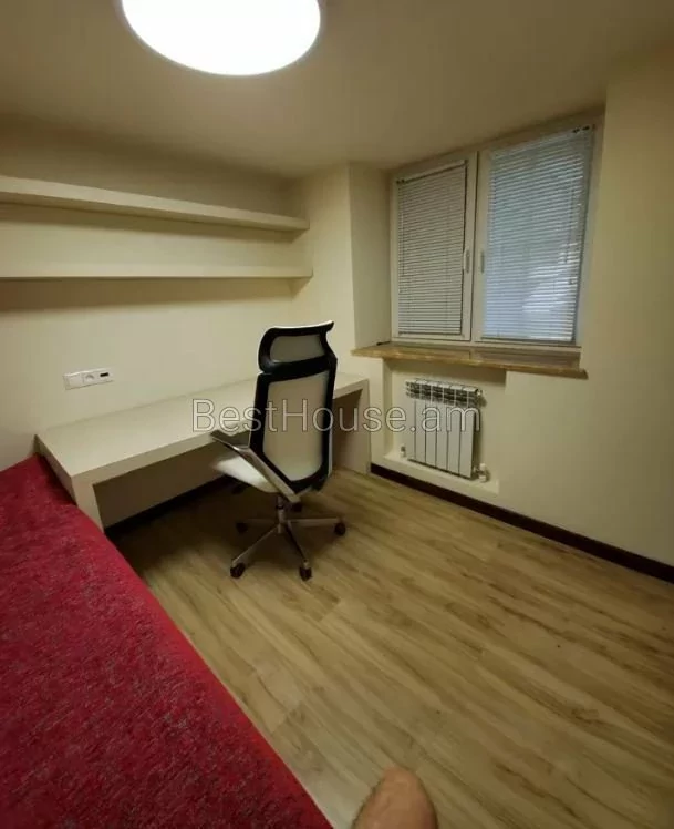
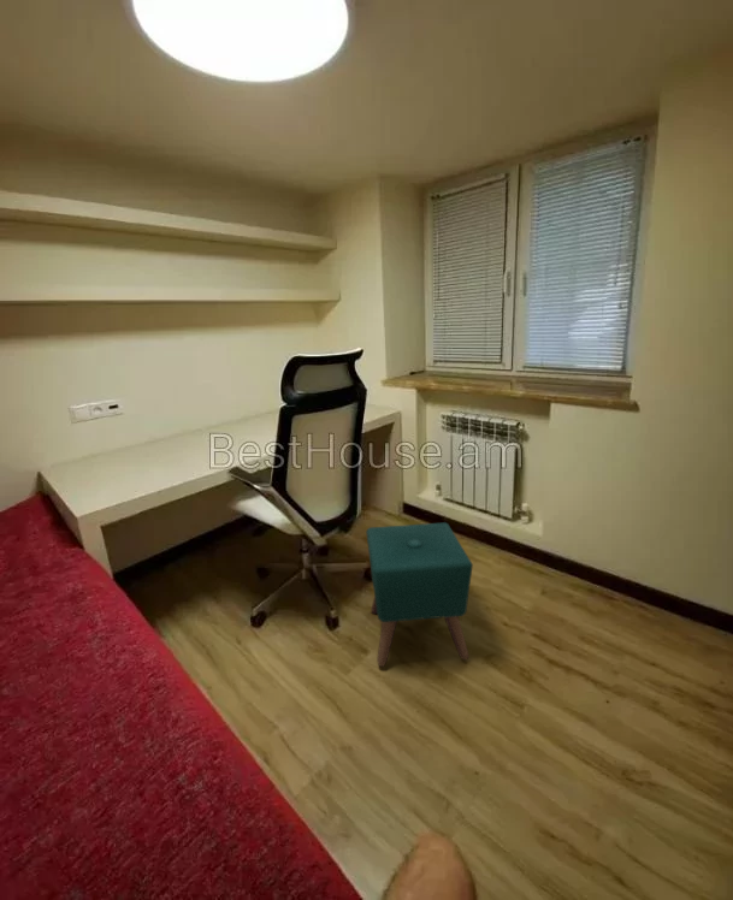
+ ottoman [365,521,474,668]
